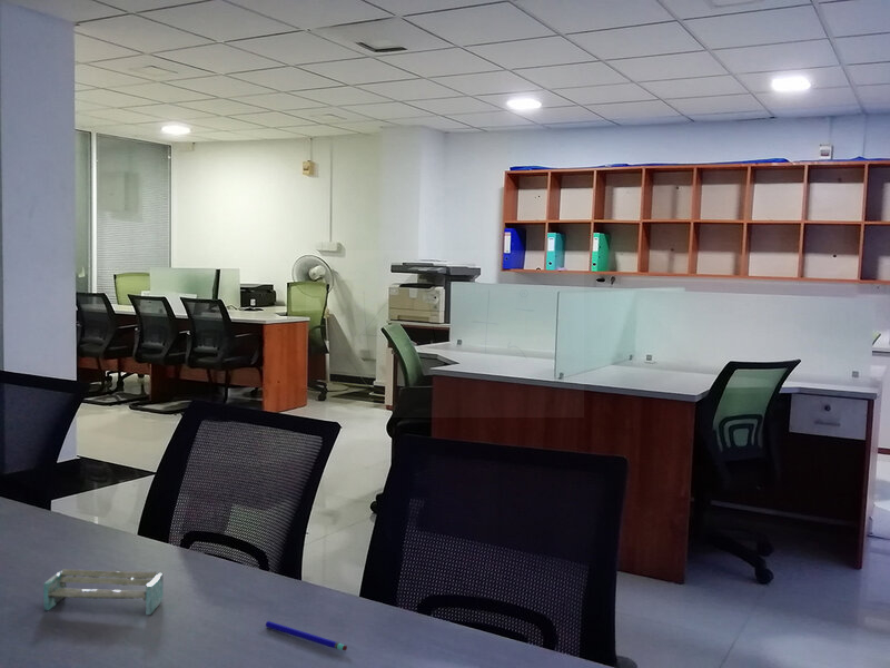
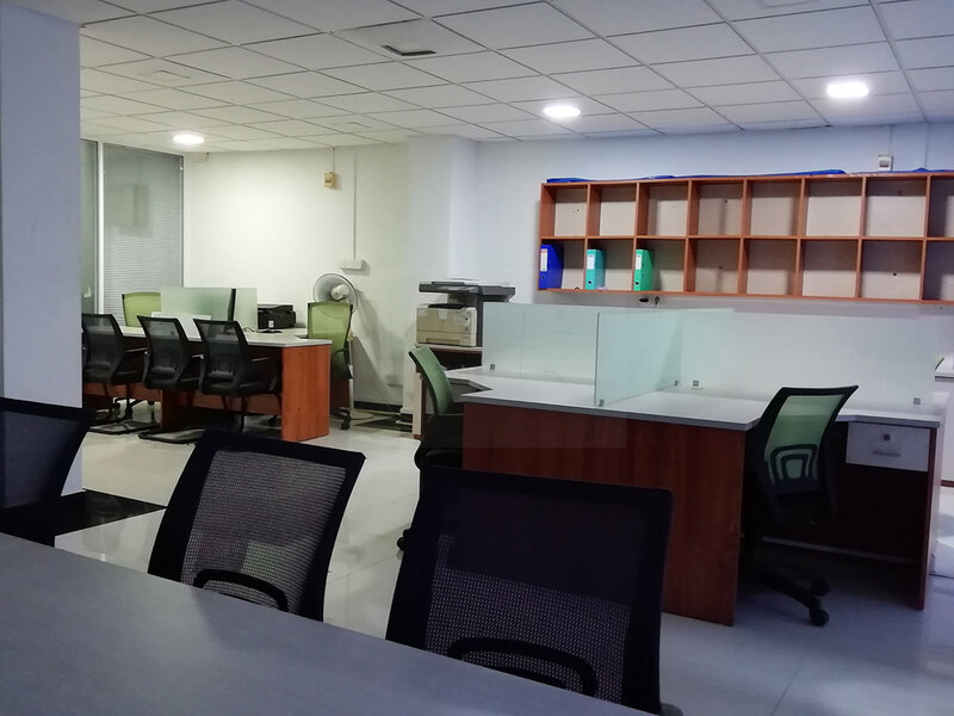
- pen [265,620,348,651]
- shelf [42,568,165,616]
